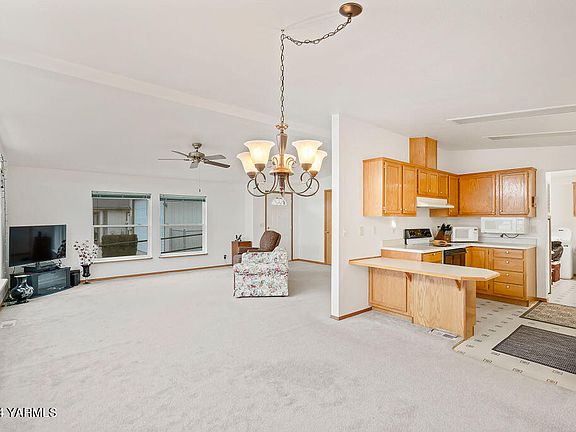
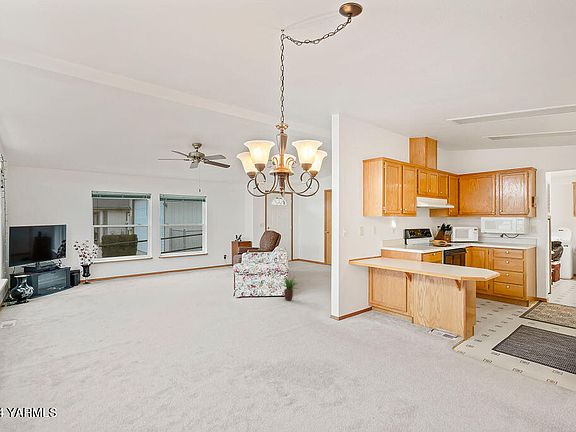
+ potted plant [280,276,300,302]
